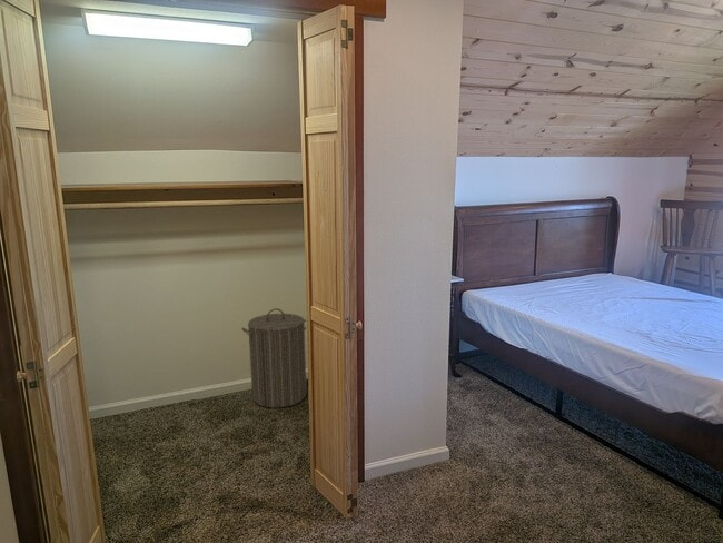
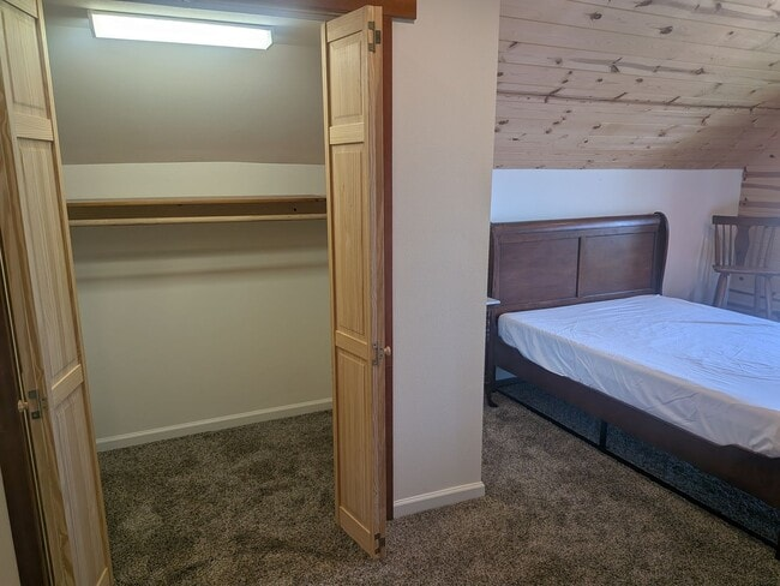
- laundry hamper [240,307,307,409]
